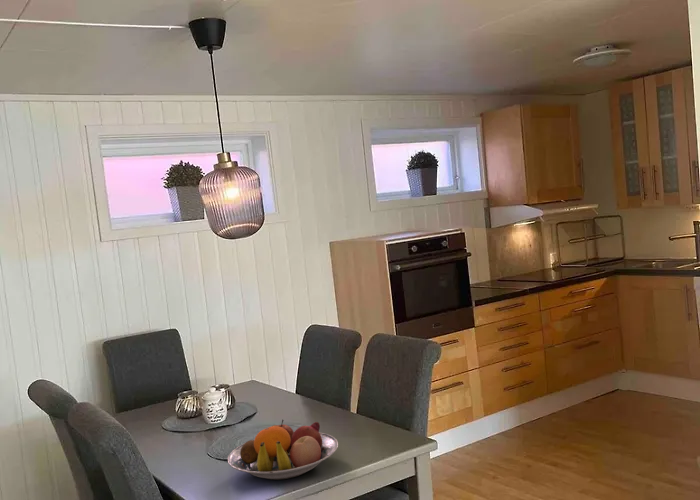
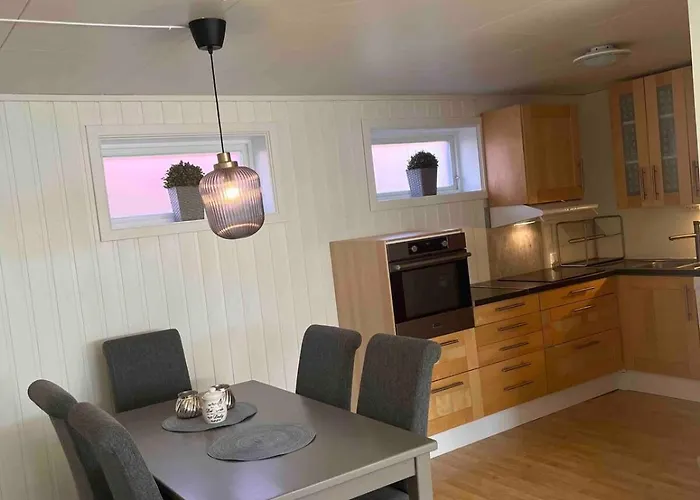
- fruit bowl [227,418,339,481]
